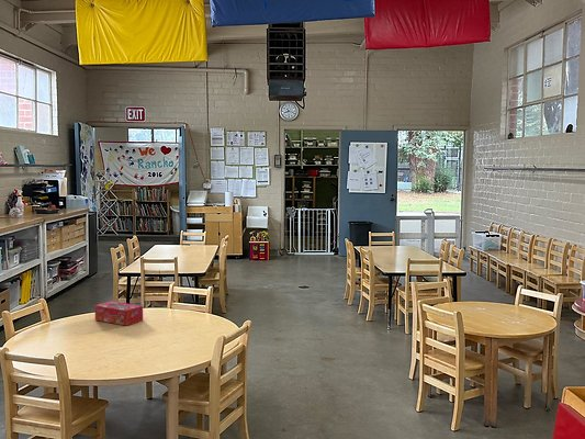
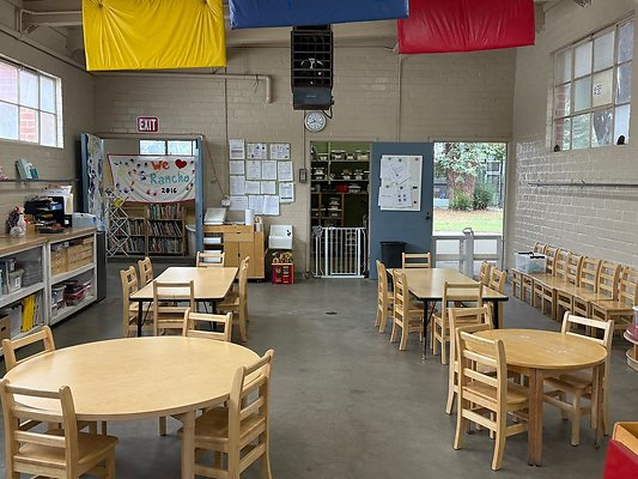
- tissue box [94,301,144,326]
